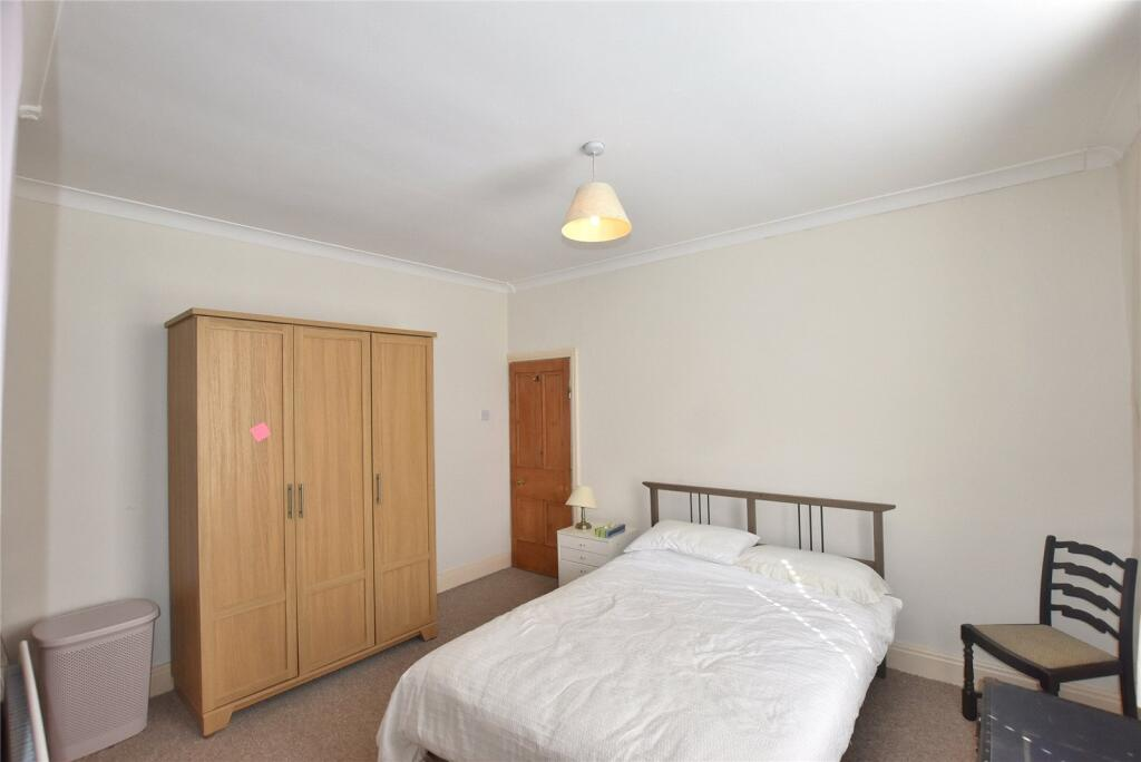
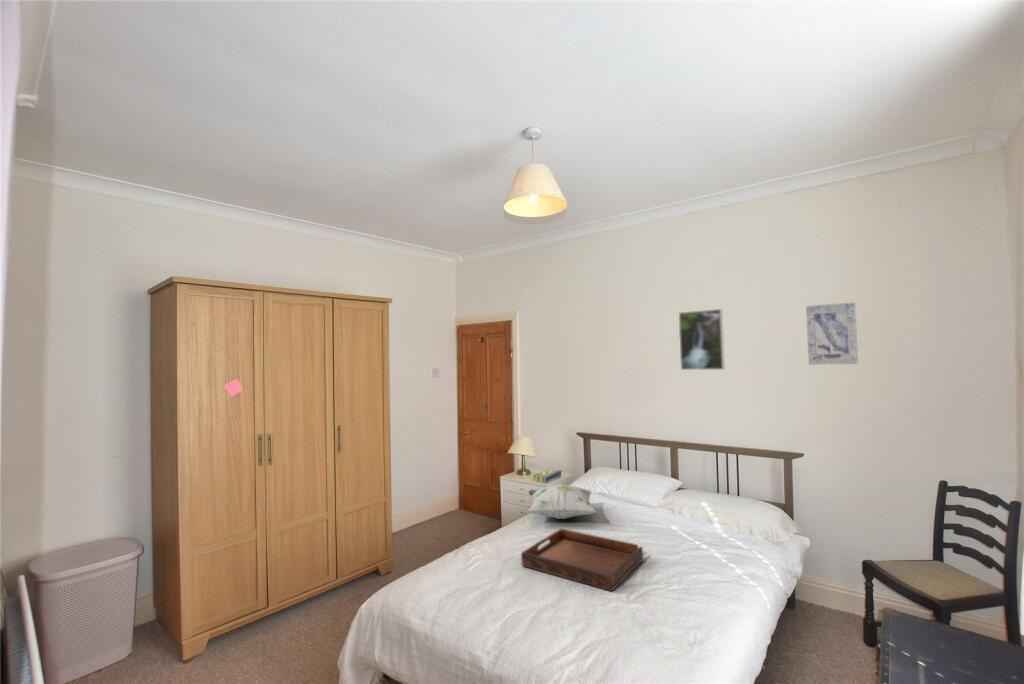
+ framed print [677,308,726,371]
+ wall art [805,301,859,366]
+ decorative pillow [527,483,597,520]
+ serving tray [520,528,644,592]
